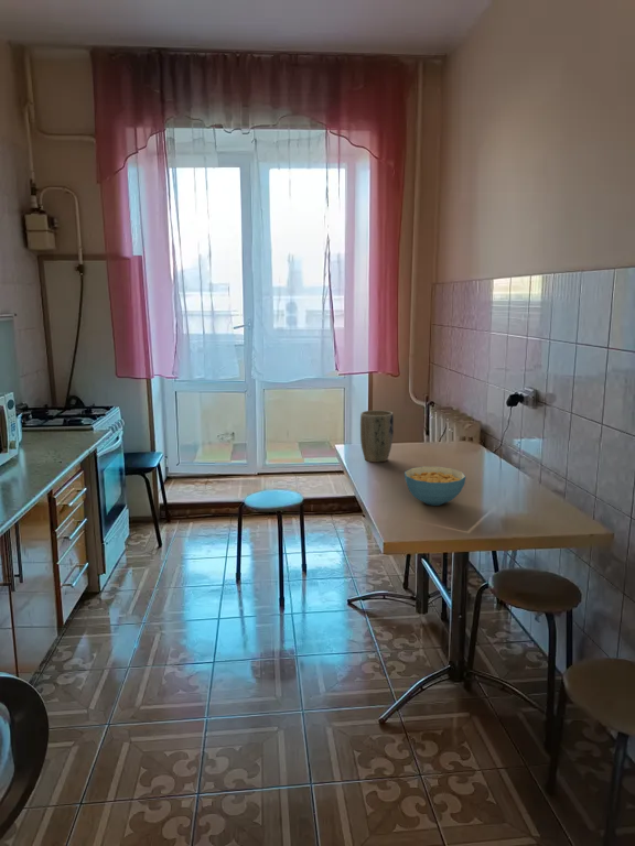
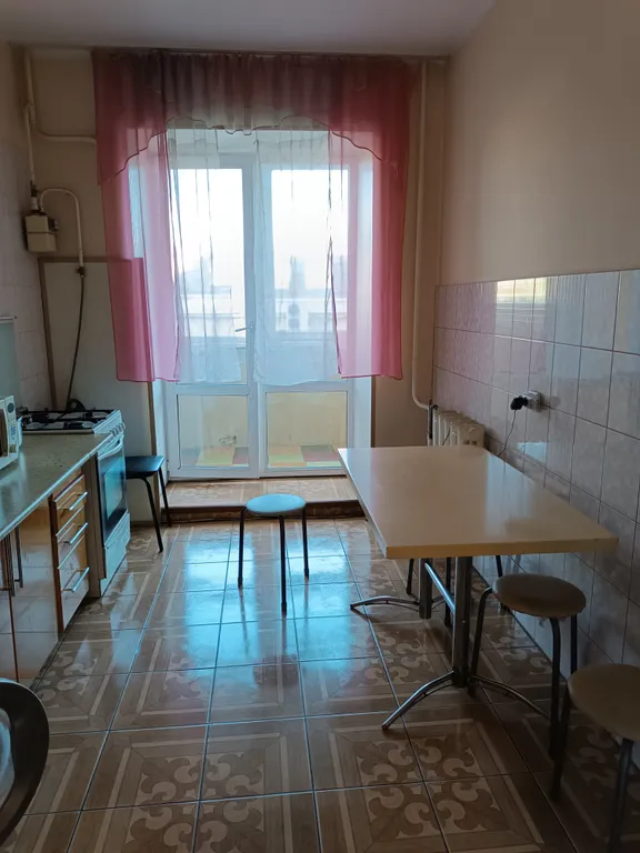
- plant pot [359,410,395,464]
- cereal bowl [403,466,466,507]
